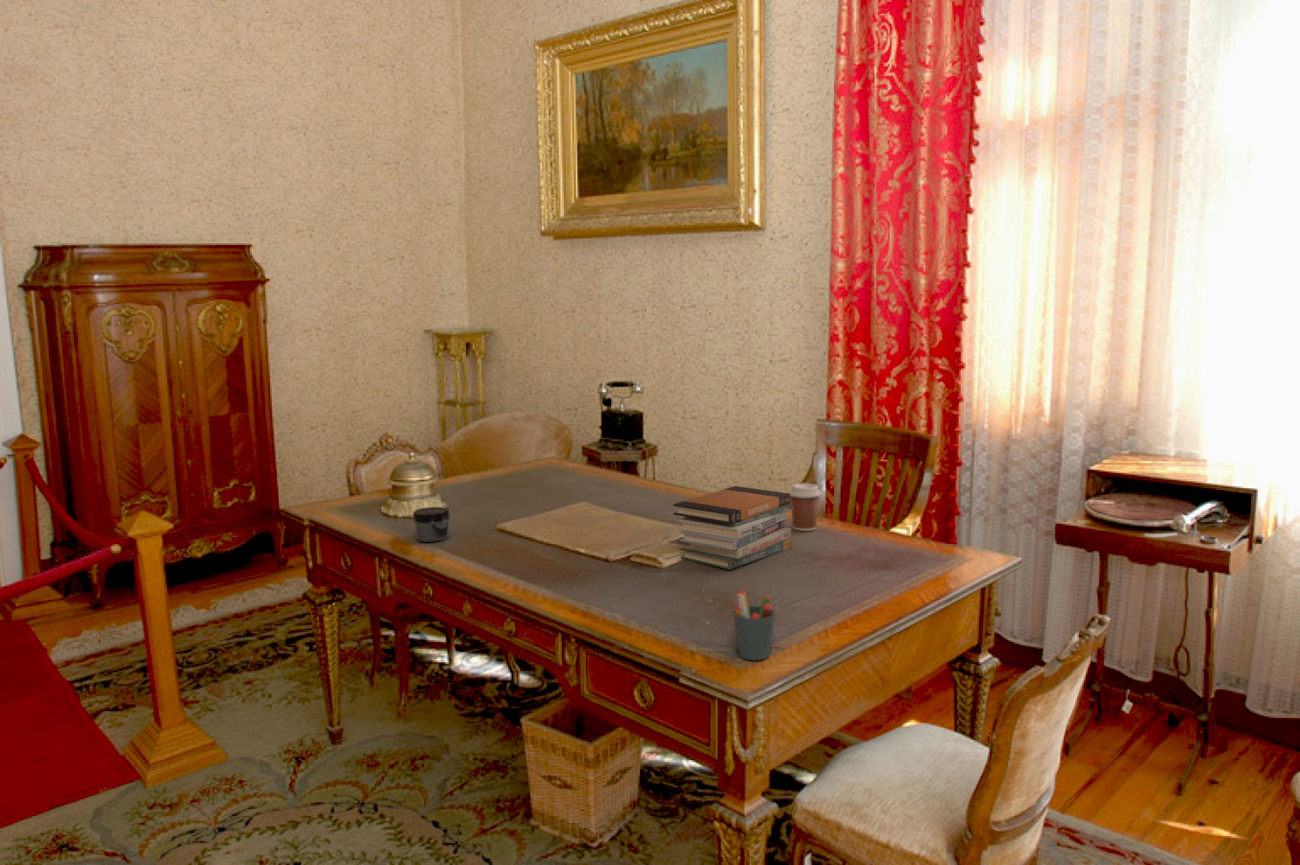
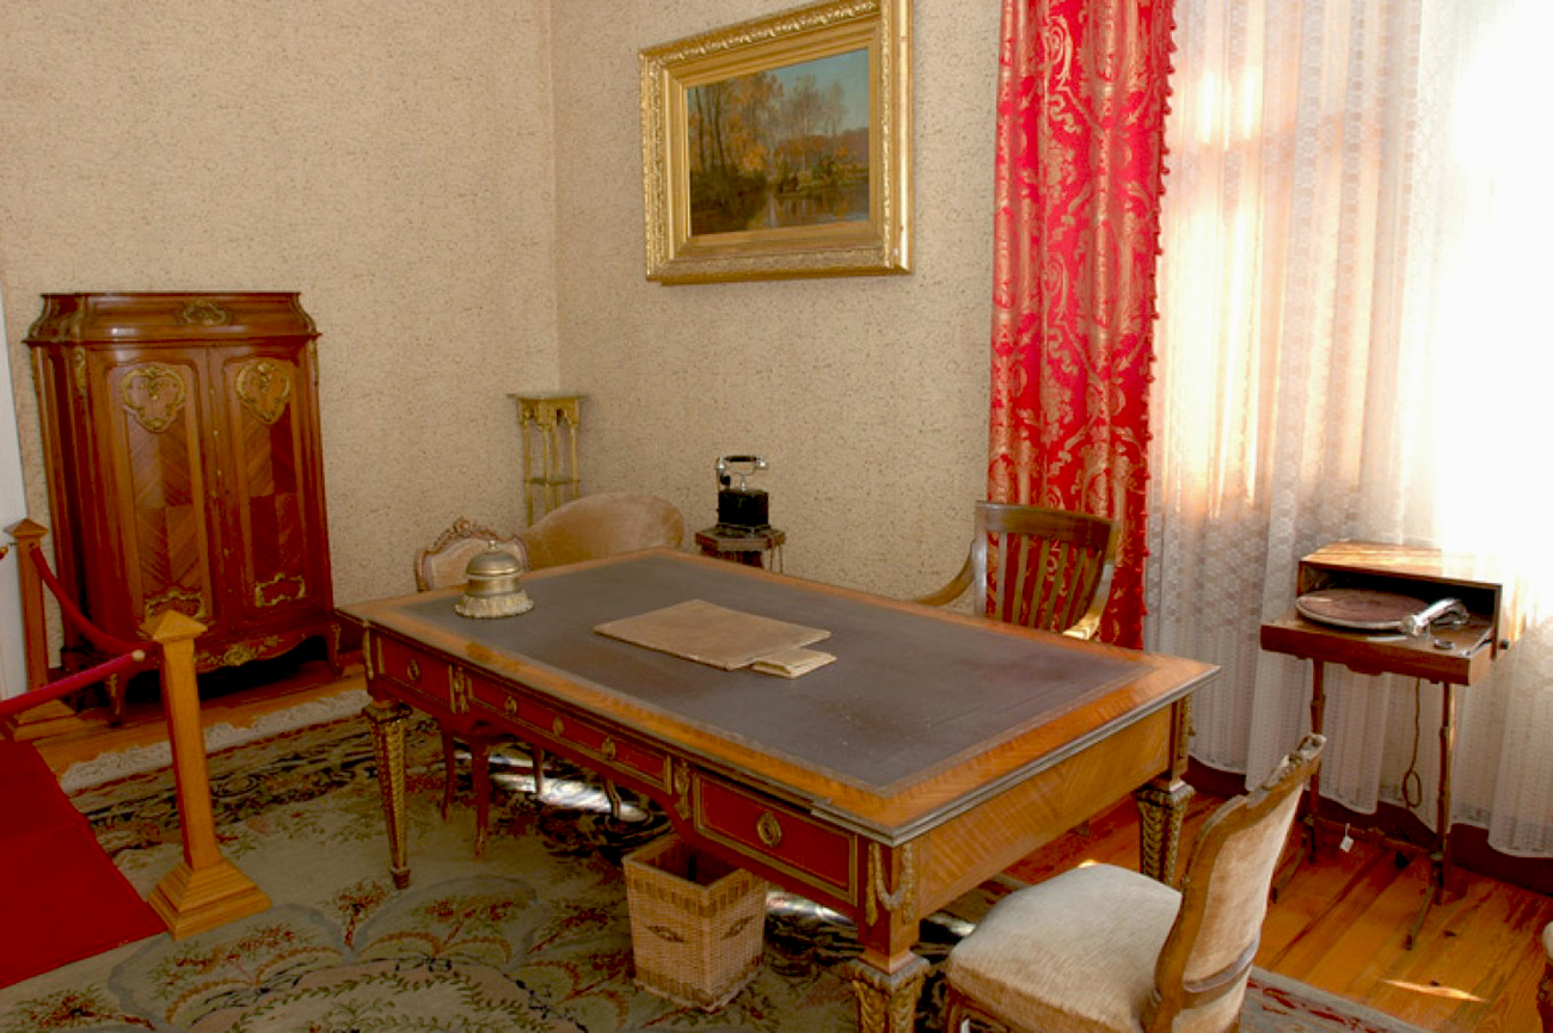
- book stack [672,485,793,571]
- coffee cup [787,482,823,532]
- jar [412,506,451,543]
- pen holder [732,589,776,661]
